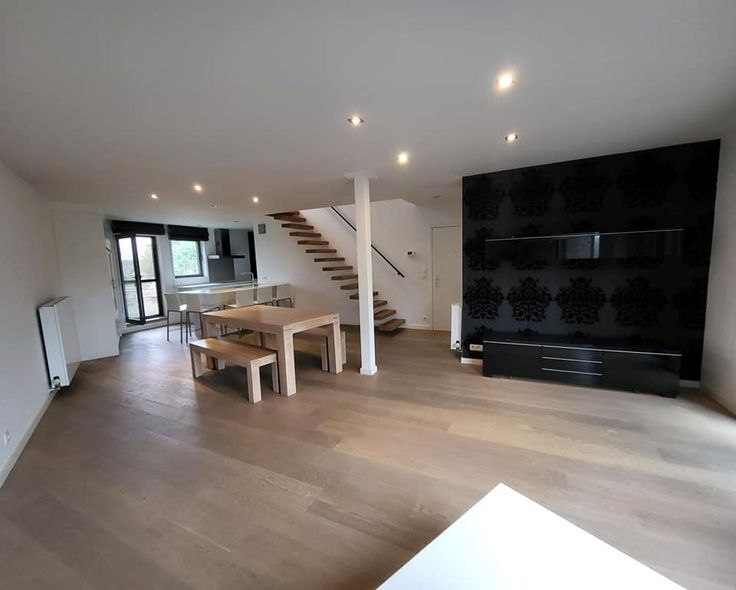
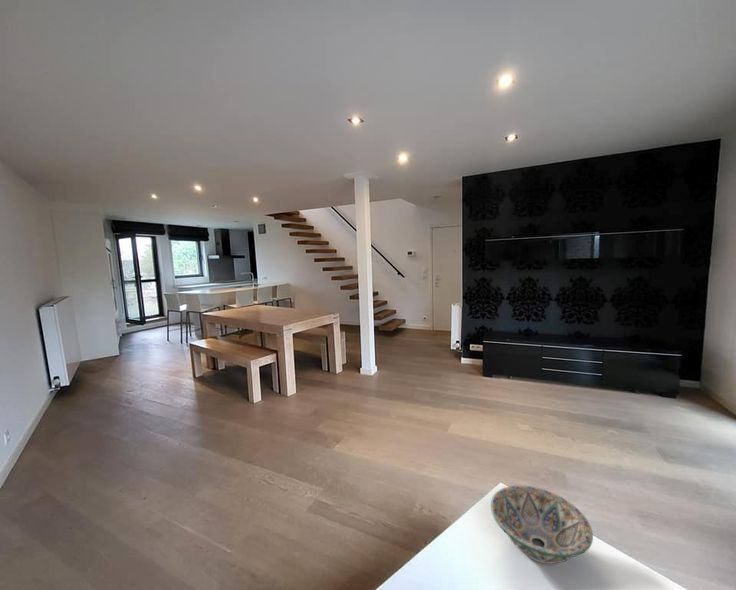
+ decorative bowl [490,484,594,565]
